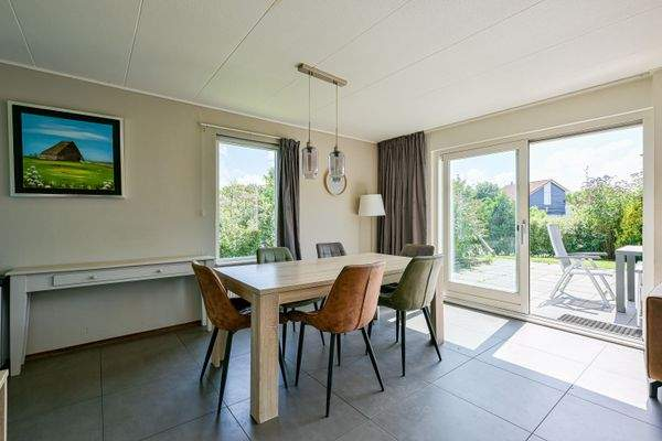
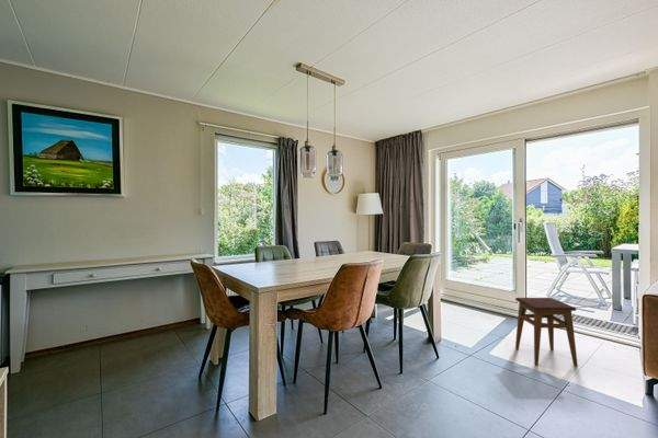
+ stool [514,297,579,368]
